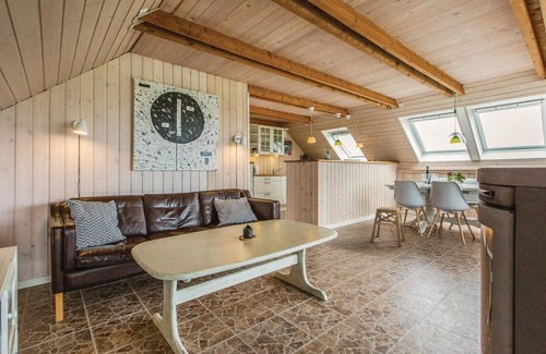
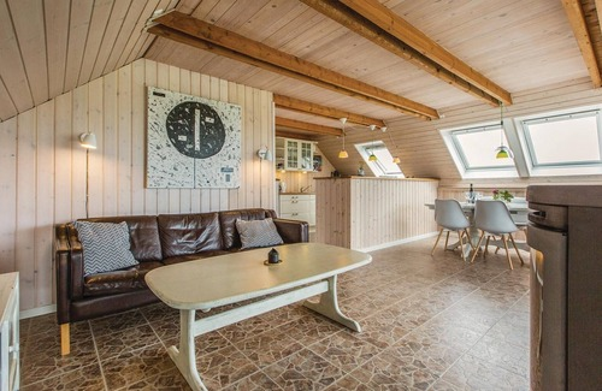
- stool [369,206,406,247]
